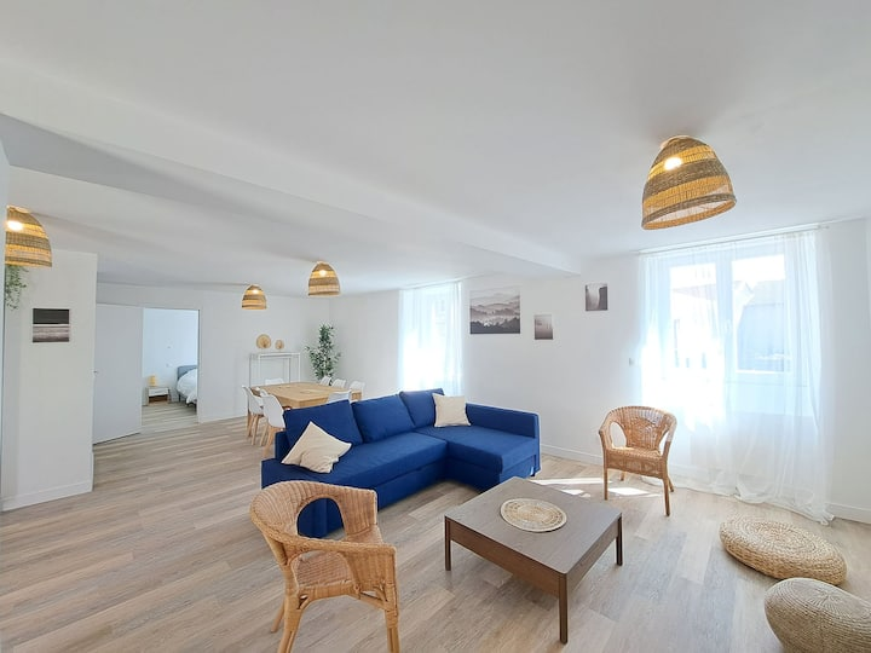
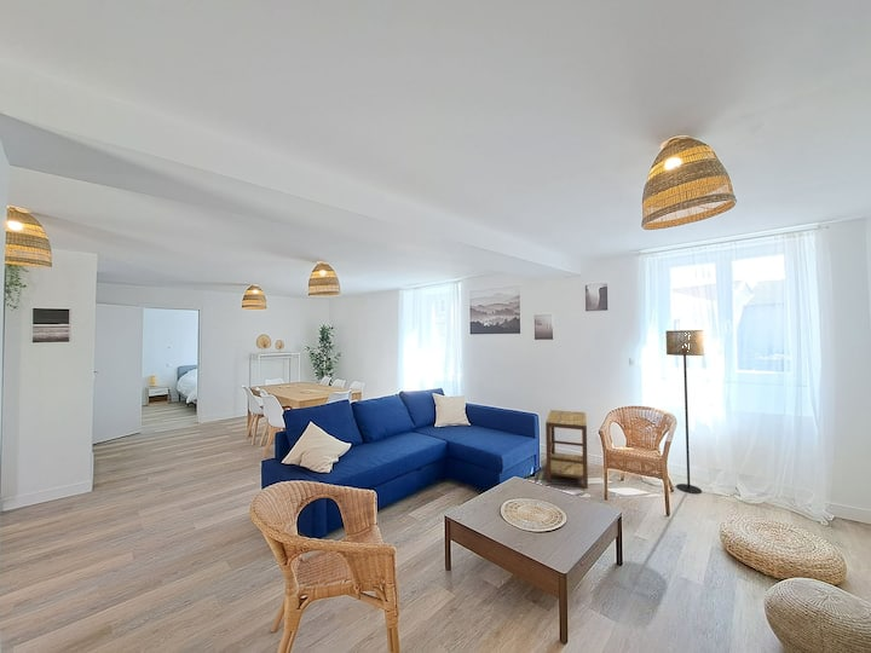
+ side table [544,409,589,490]
+ floor lamp [664,329,705,495]
